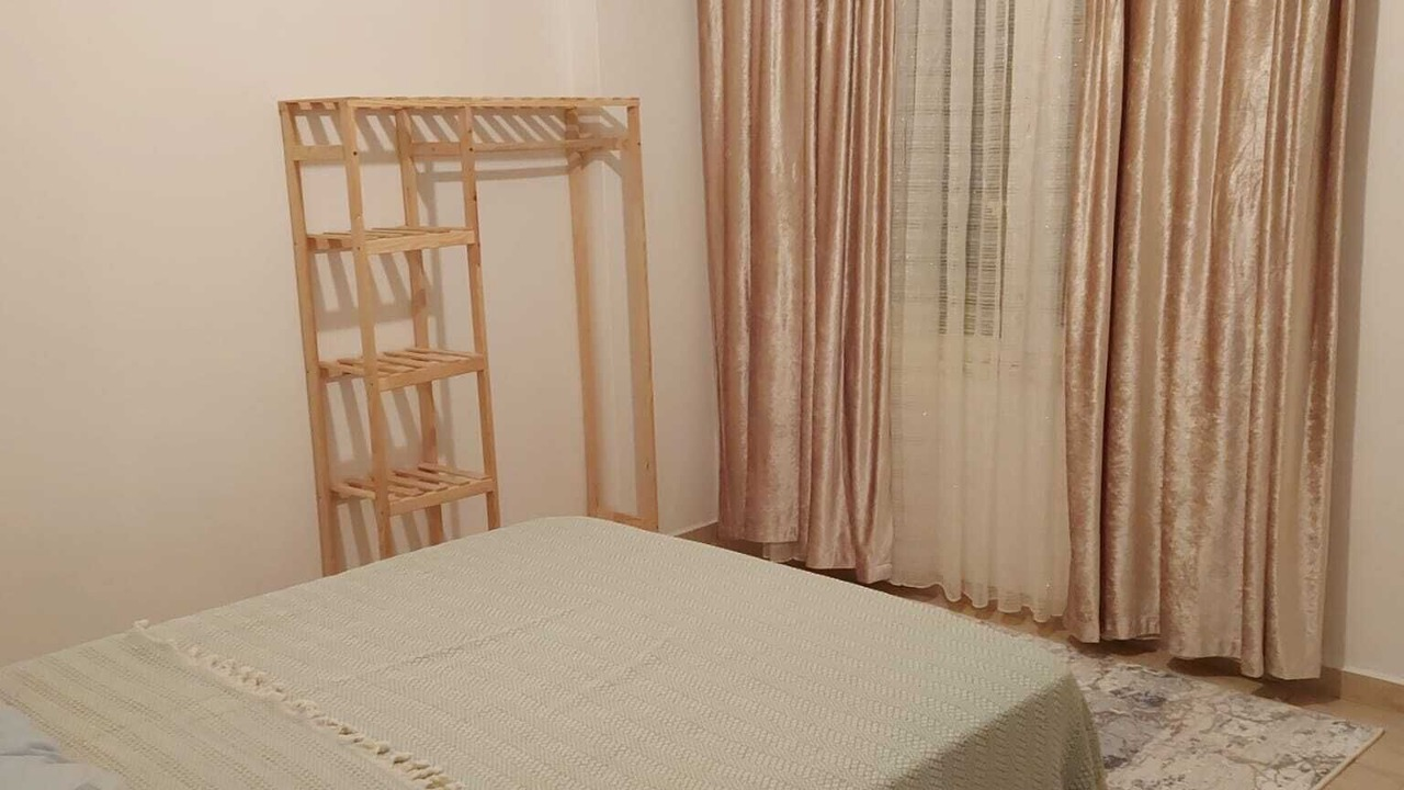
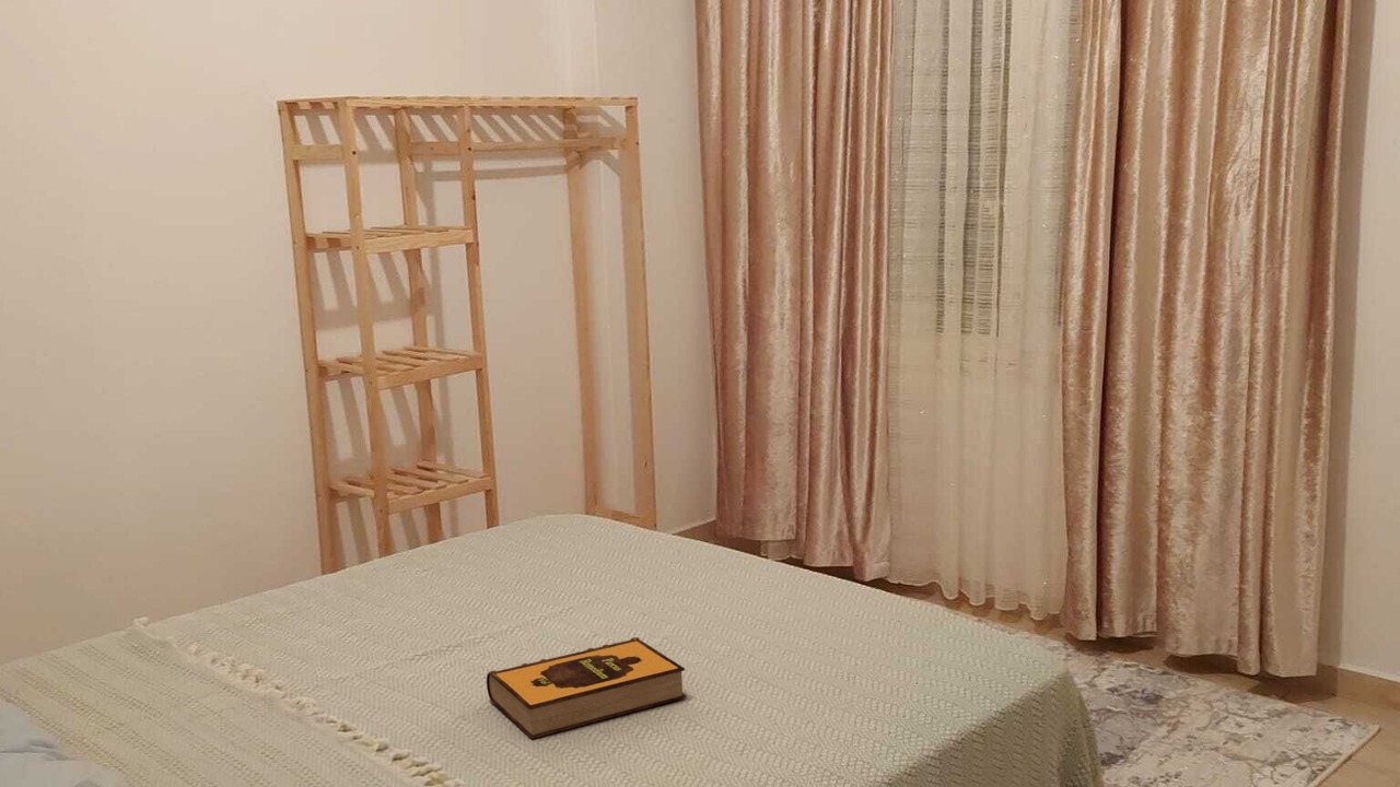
+ hardback book [486,636,687,740]
